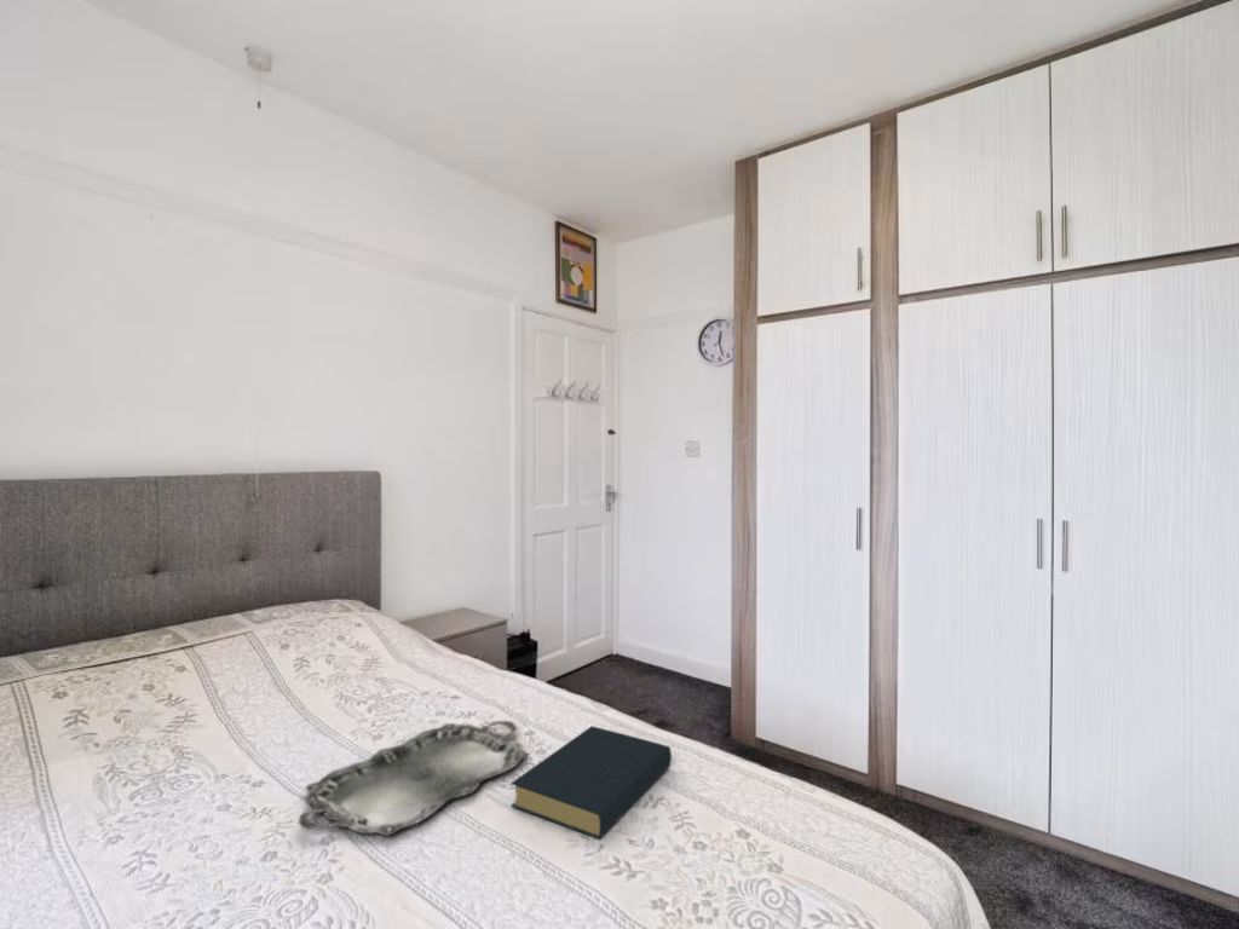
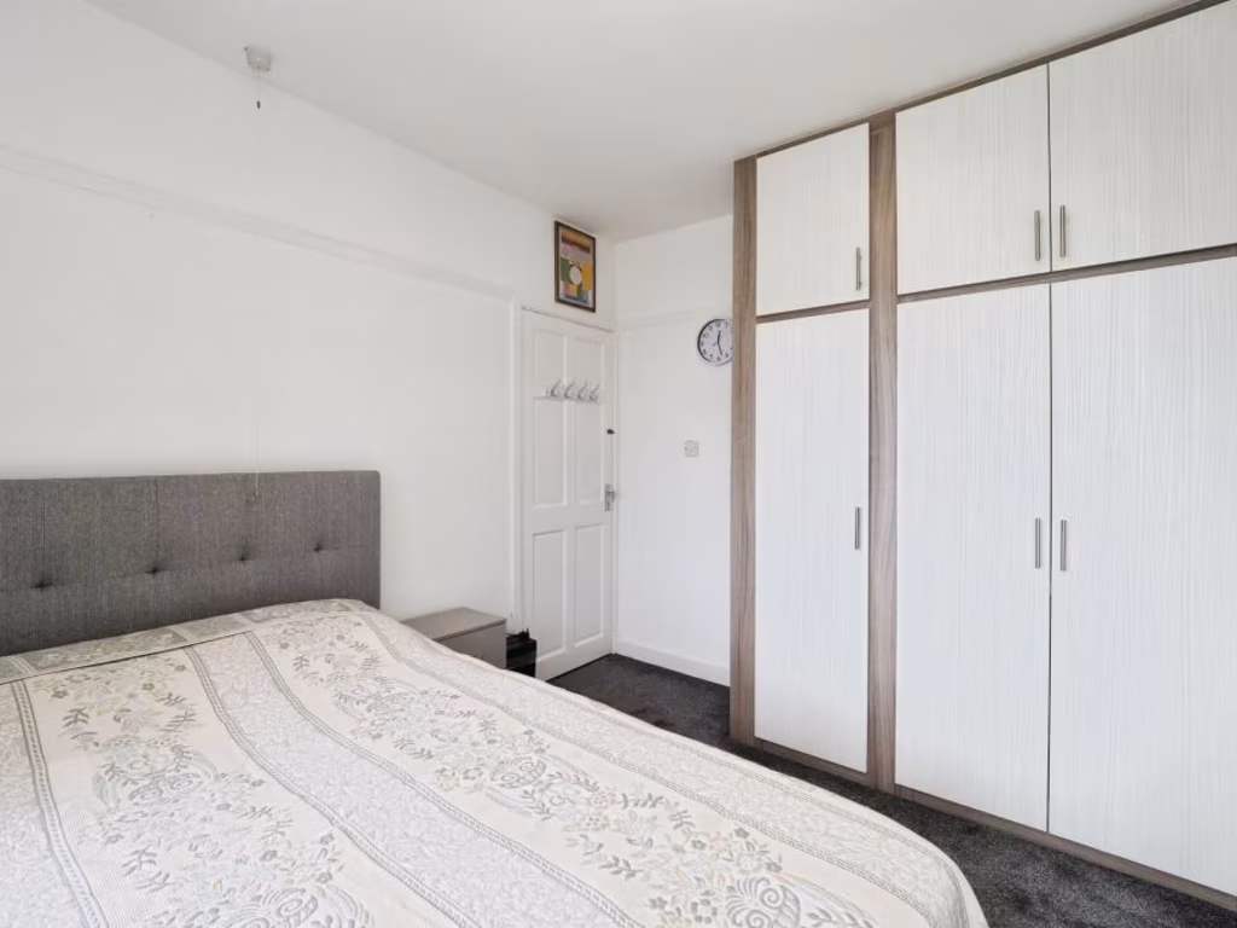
- serving tray [296,720,530,837]
- hardback book [509,725,673,839]
